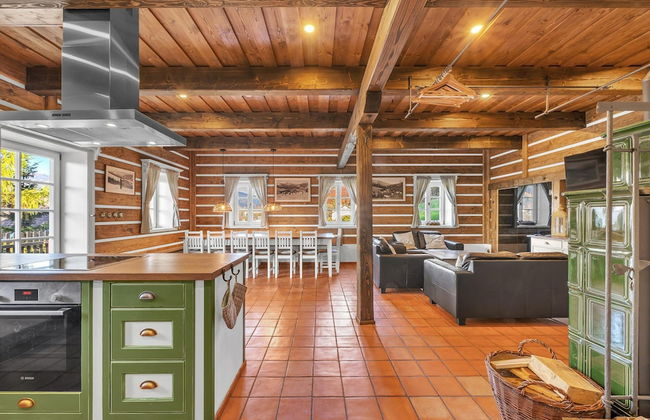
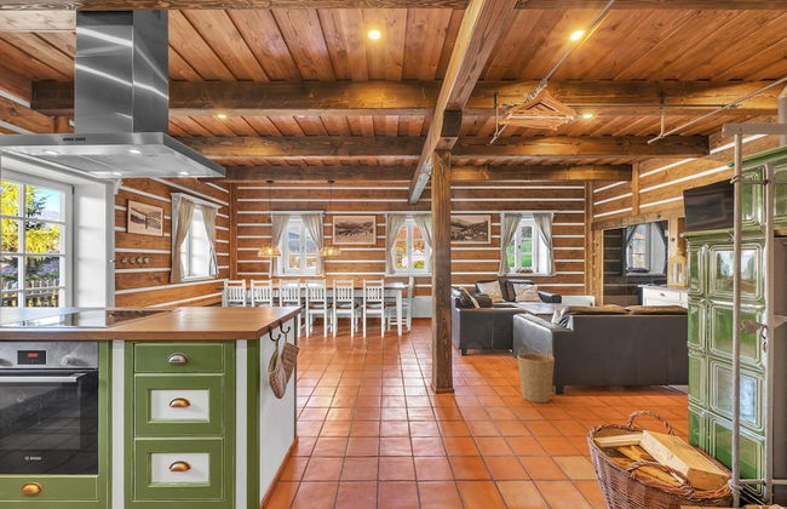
+ basket [516,345,556,404]
